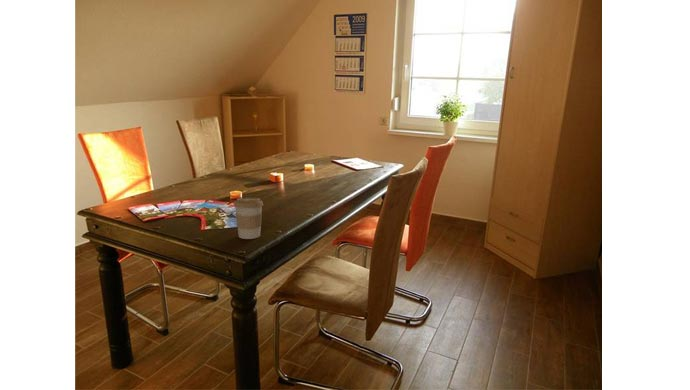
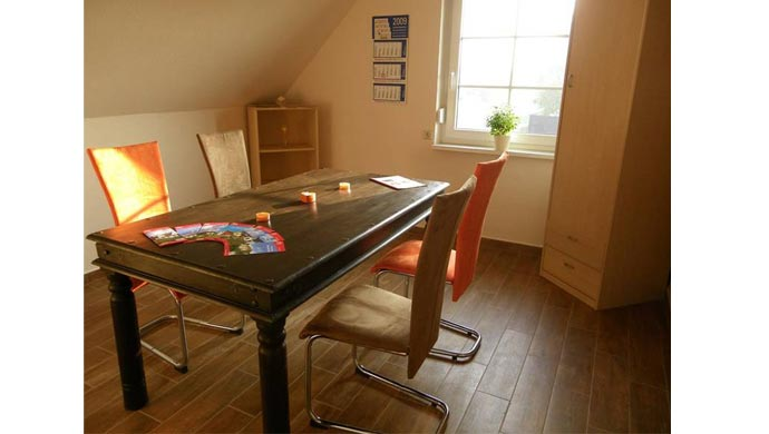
- coffee cup [233,197,264,240]
